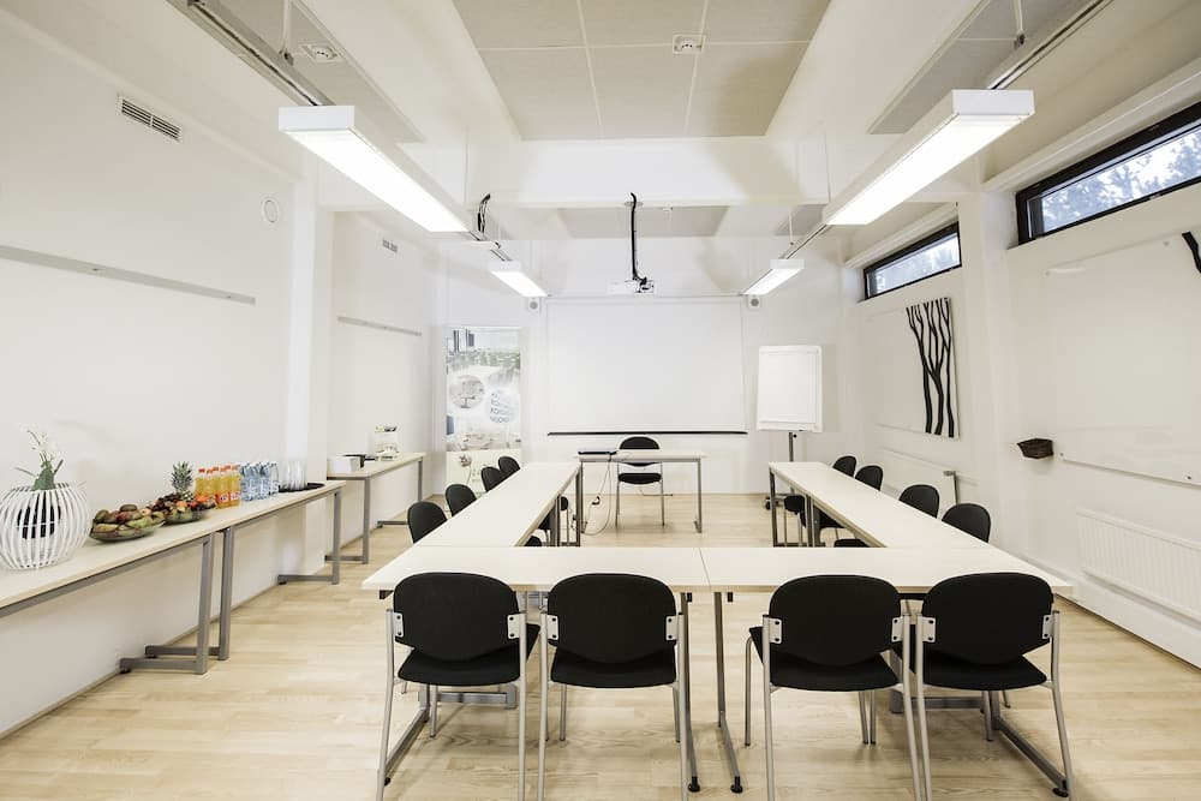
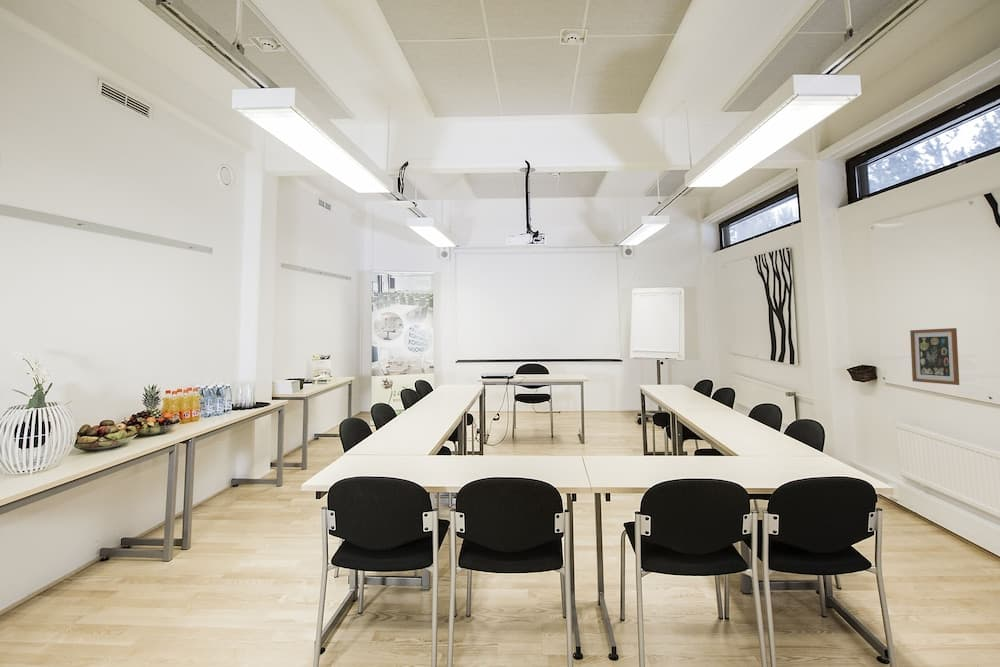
+ wall art [909,327,960,386]
